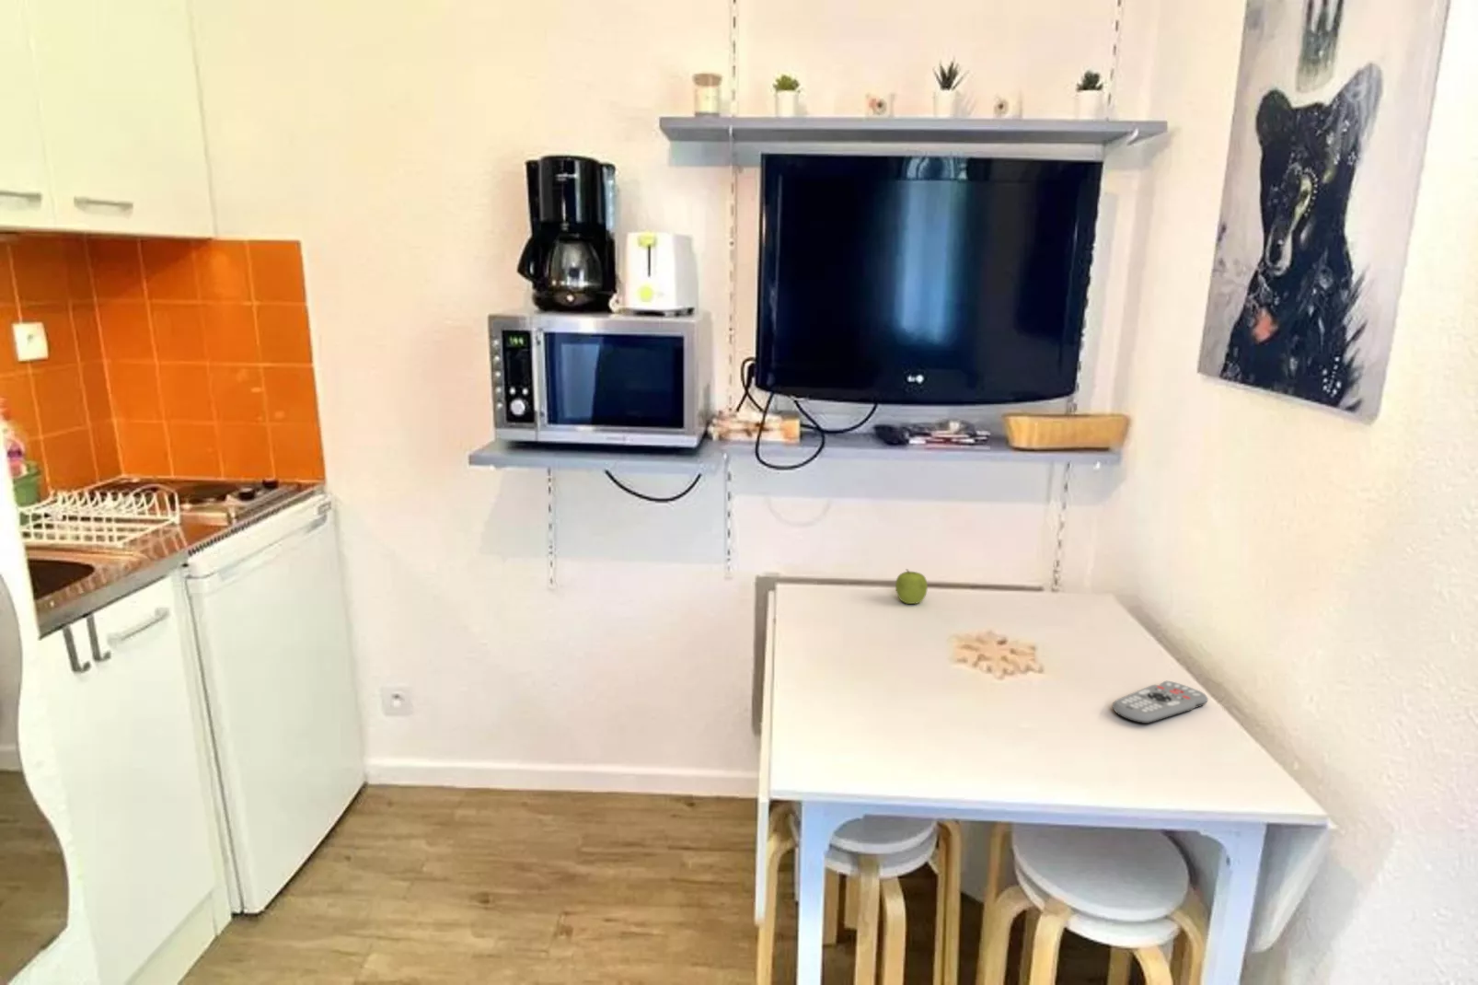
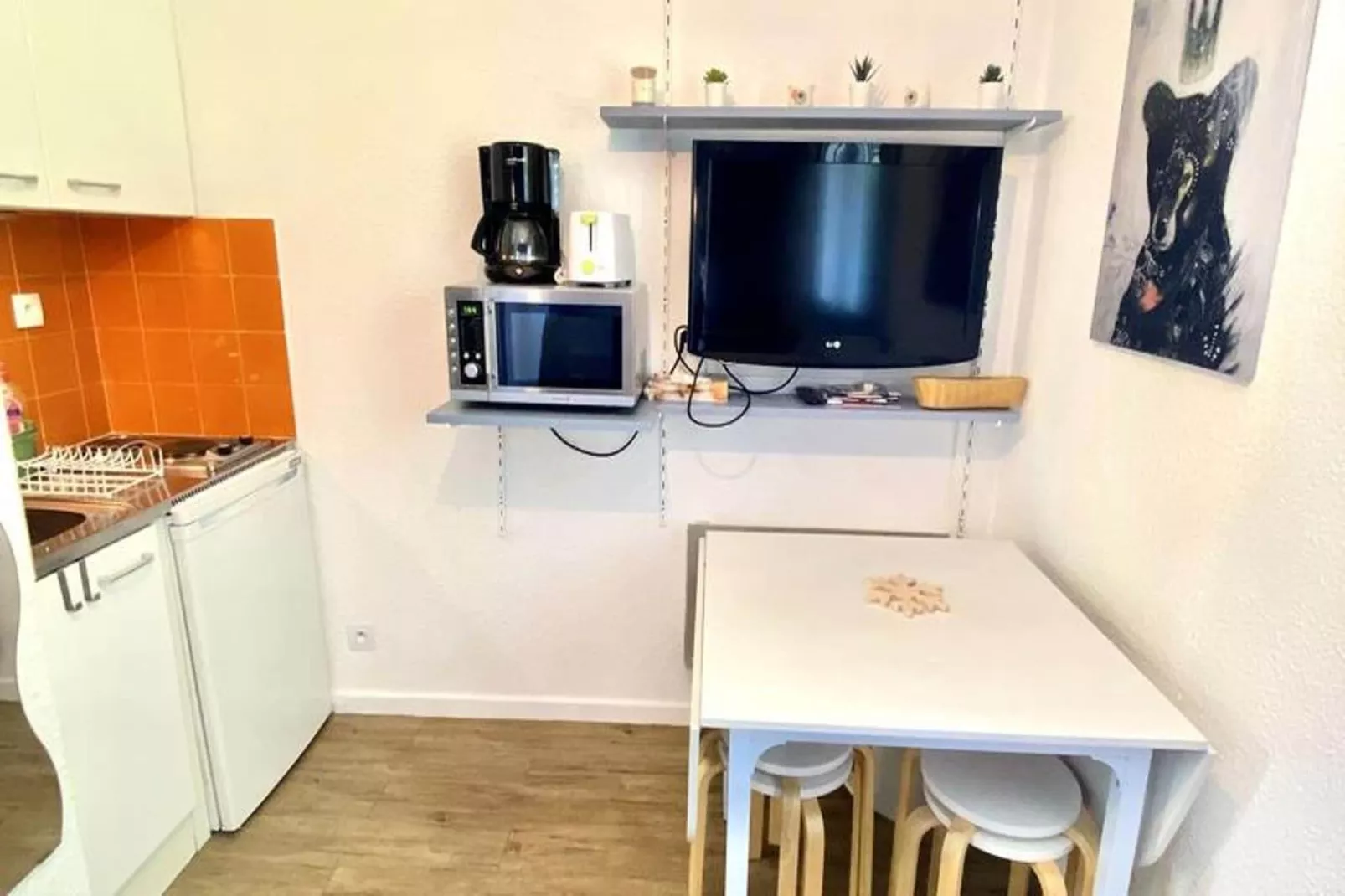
- remote control [1112,680,1209,724]
- fruit [894,568,929,605]
